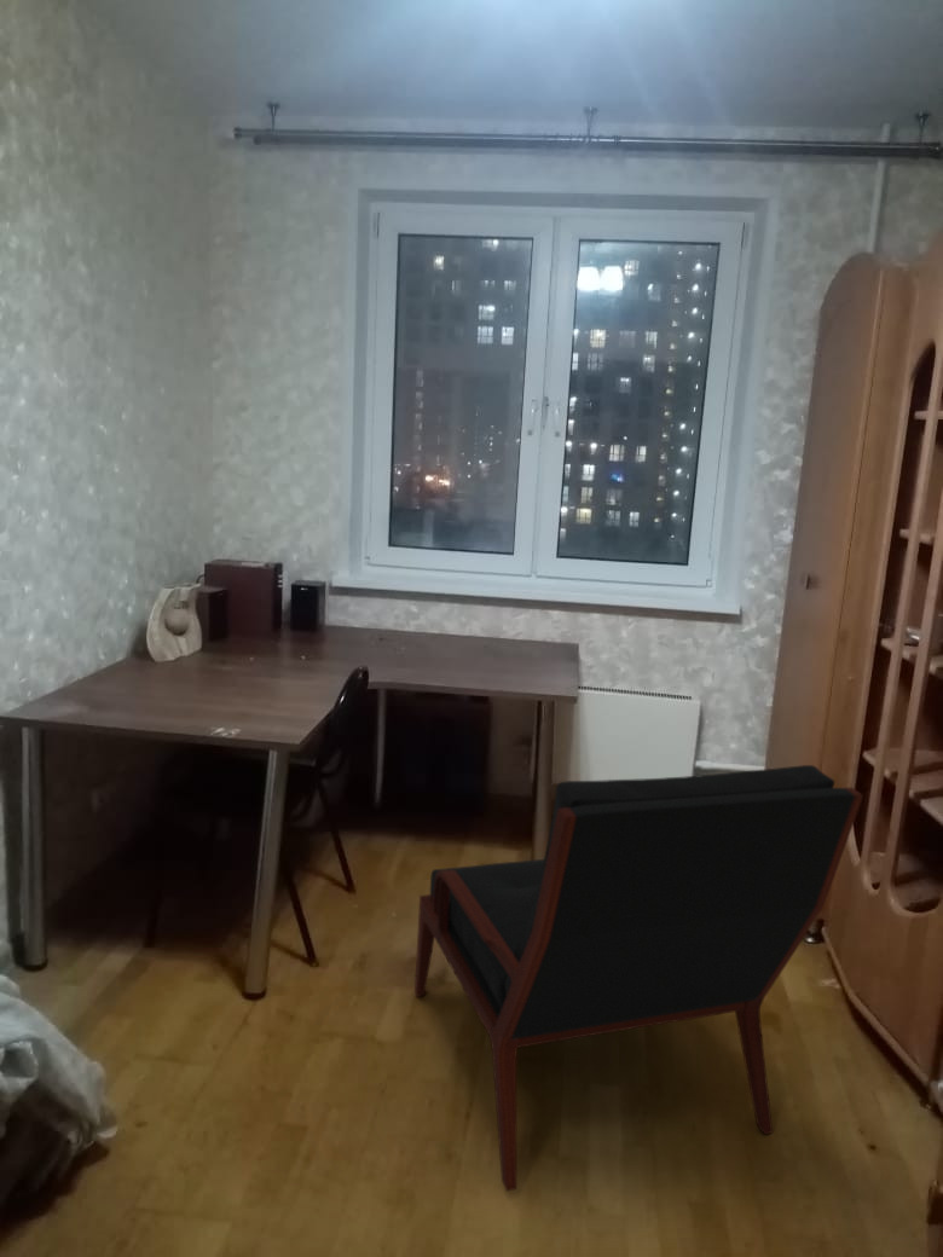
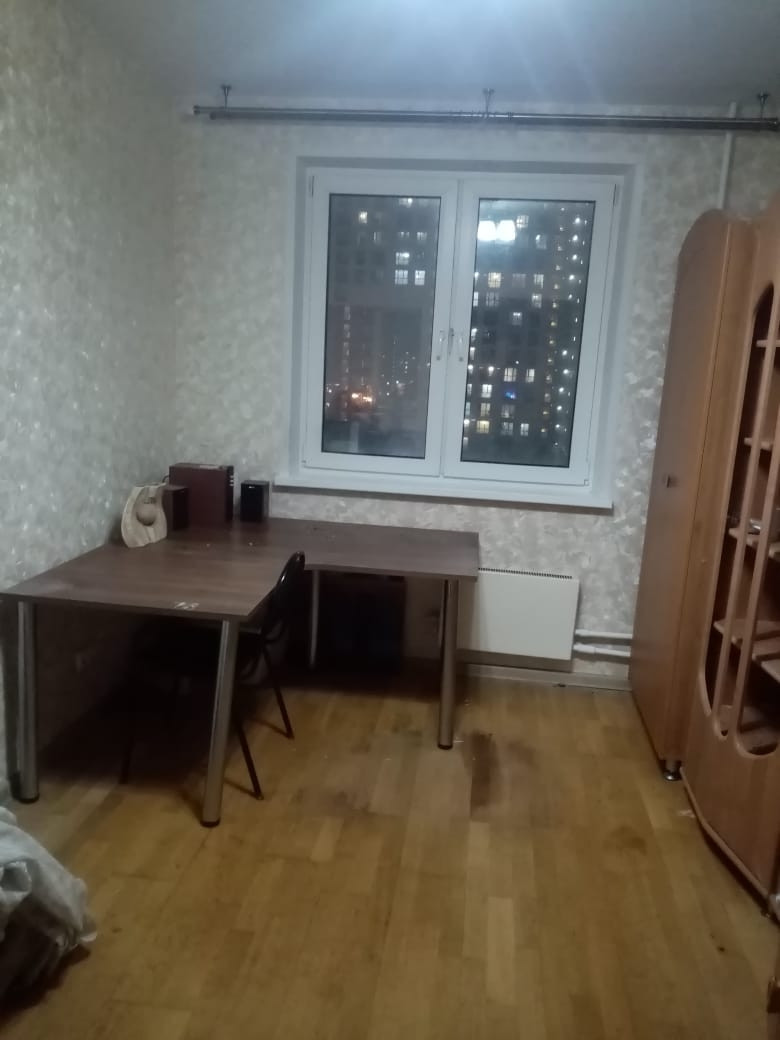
- armchair [413,764,864,1193]
